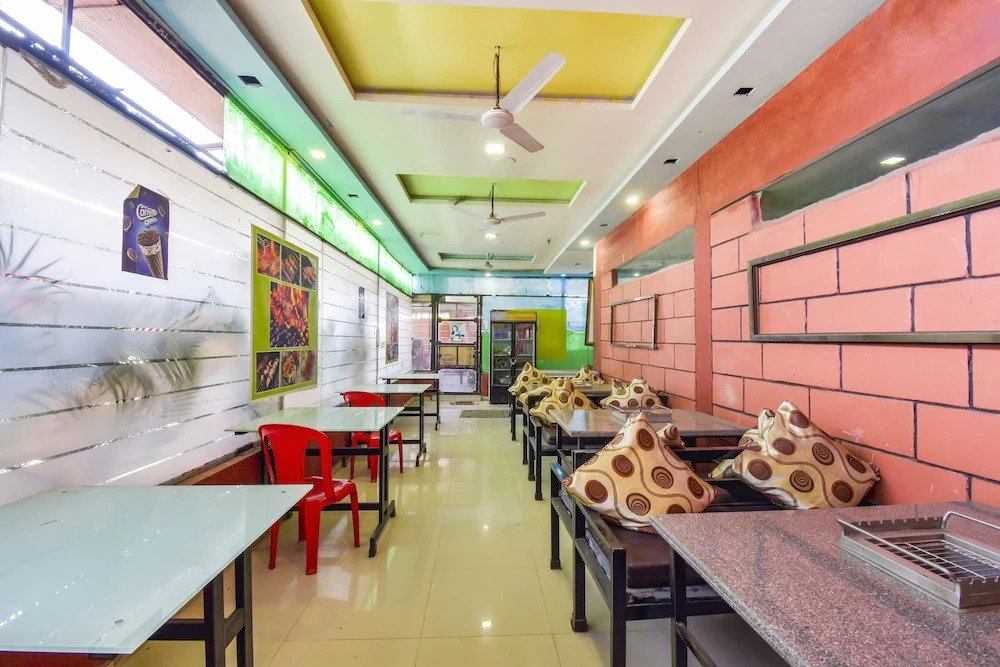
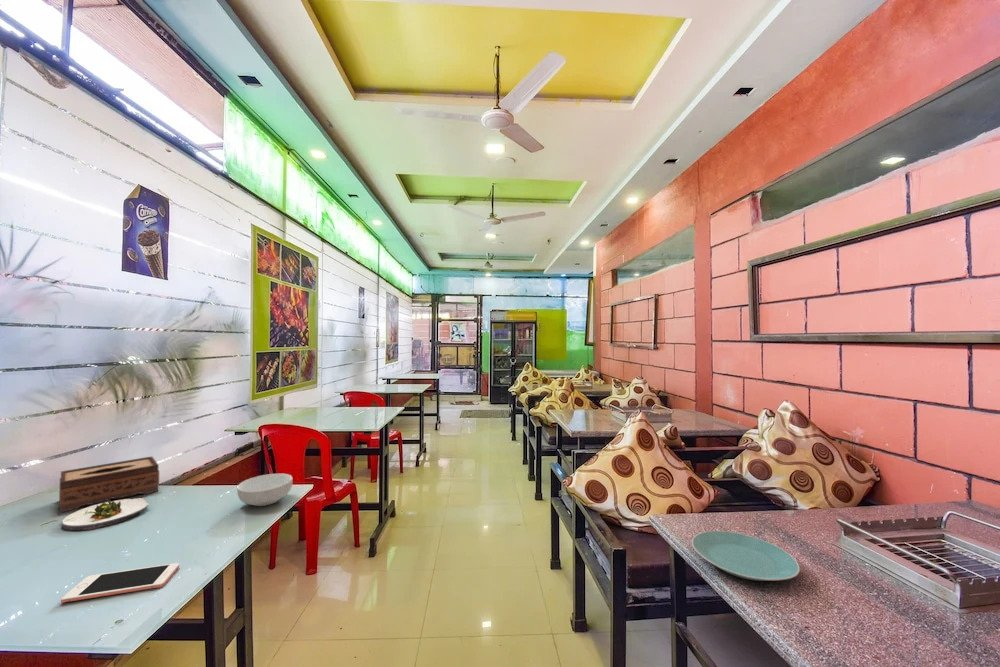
+ salad plate [61,497,149,531]
+ cereal bowl [236,473,293,507]
+ cell phone [60,562,180,604]
+ plate [691,530,801,582]
+ tissue box [58,455,160,513]
